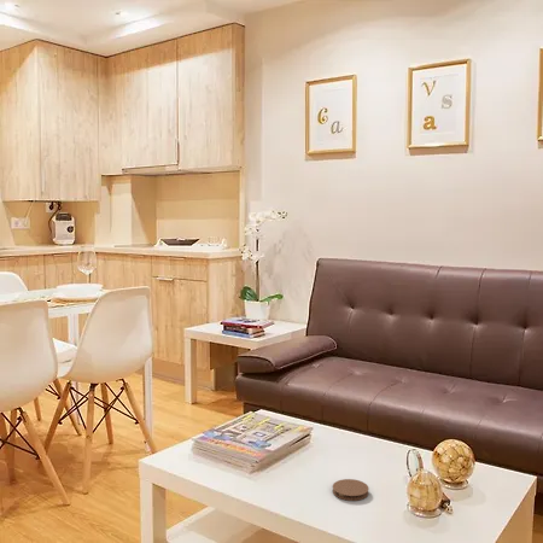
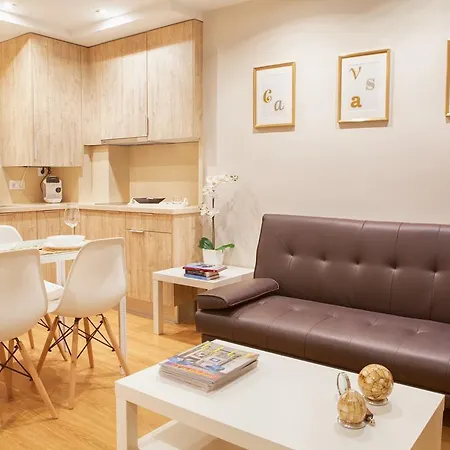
- coaster [332,478,370,502]
